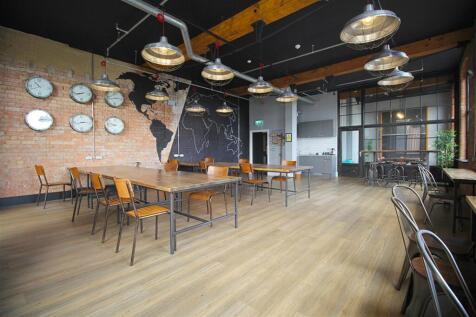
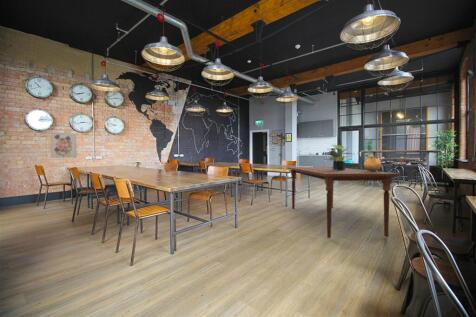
+ potted plant [328,143,354,171]
+ dining table [286,166,400,239]
+ wall art [50,131,78,159]
+ ceramic pot [363,154,382,172]
